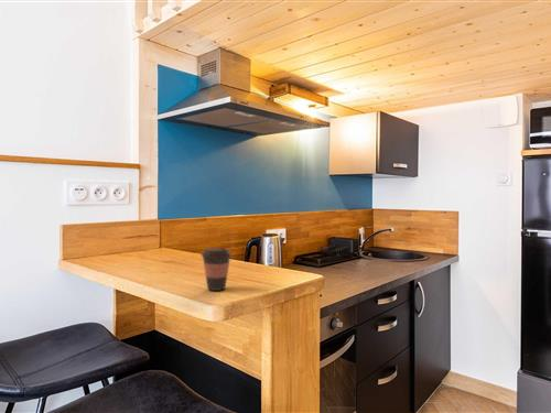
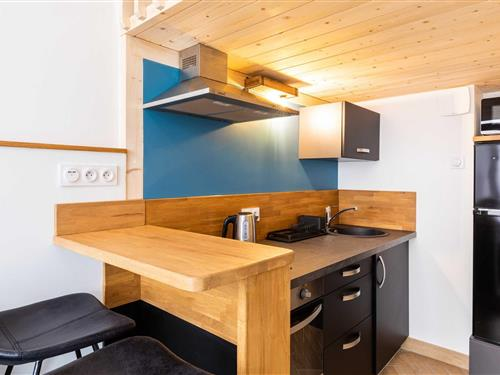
- coffee cup [201,247,234,292]
